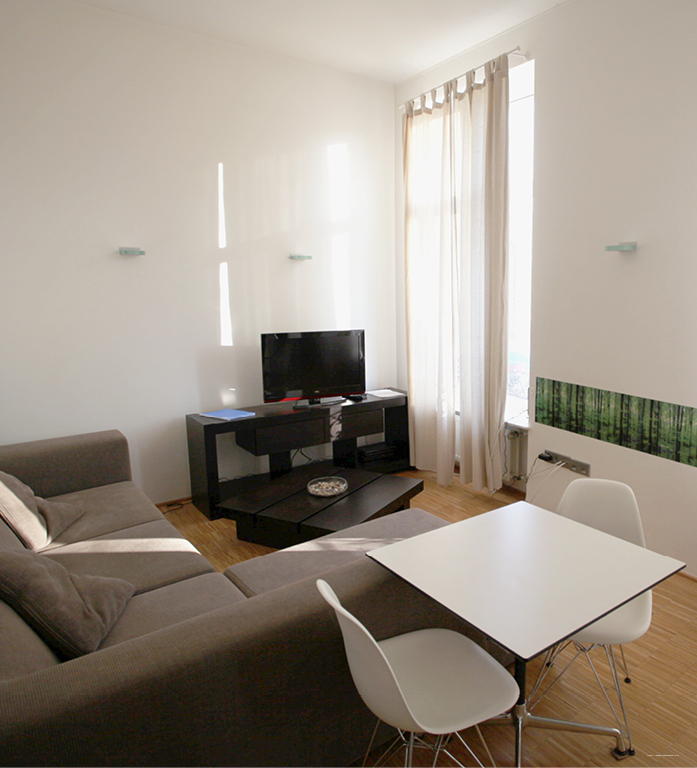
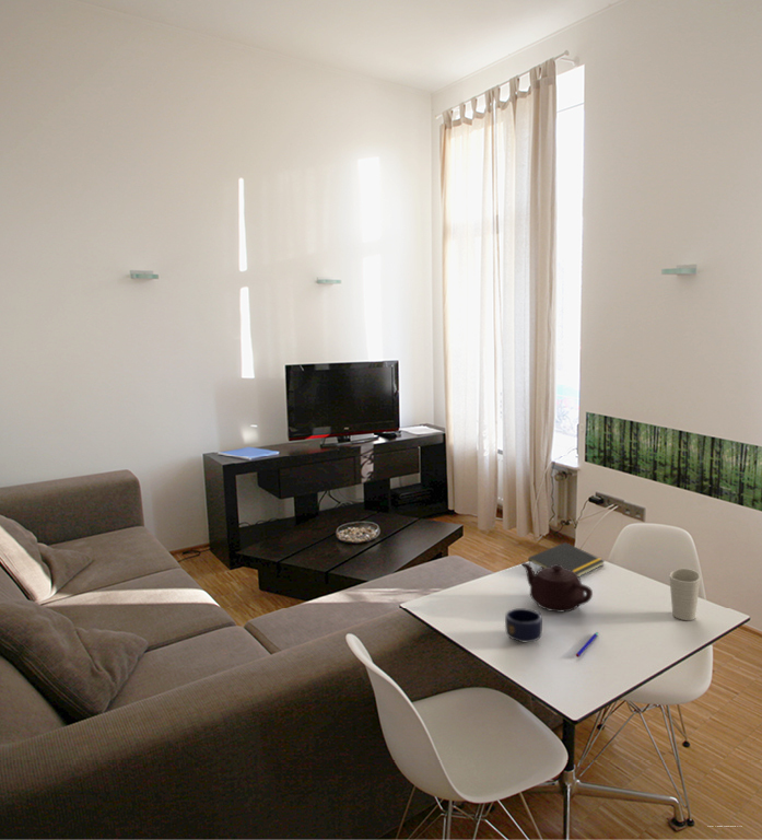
+ mug [504,607,543,643]
+ pen [575,631,599,658]
+ notepad [527,541,606,578]
+ cup [668,568,702,621]
+ teapot [520,561,594,614]
